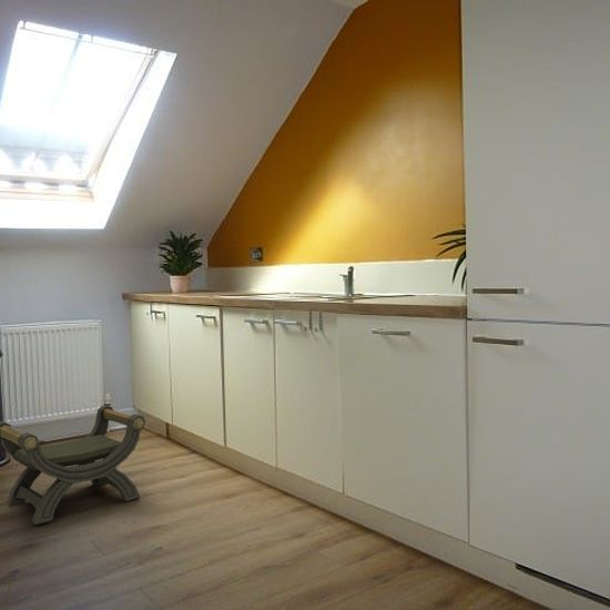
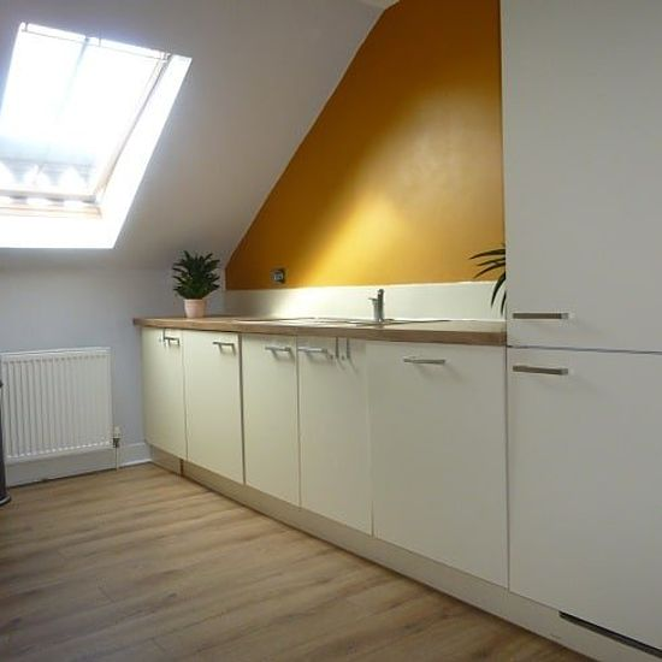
- stool [0,404,146,527]
